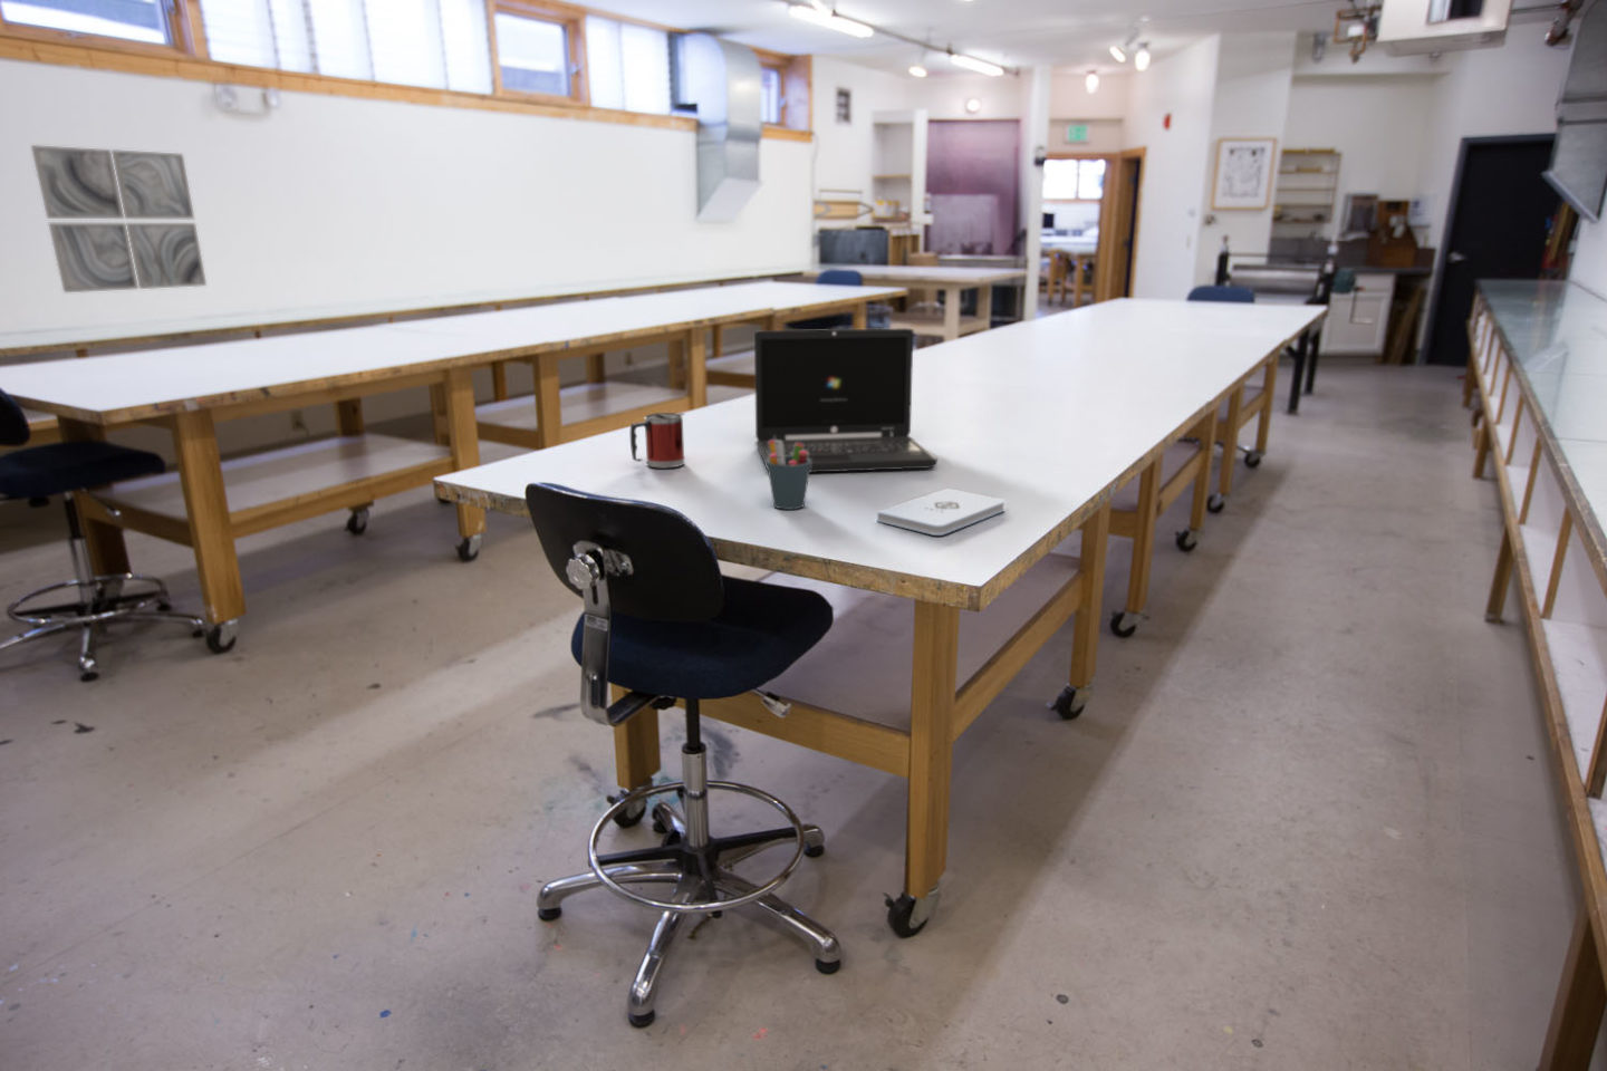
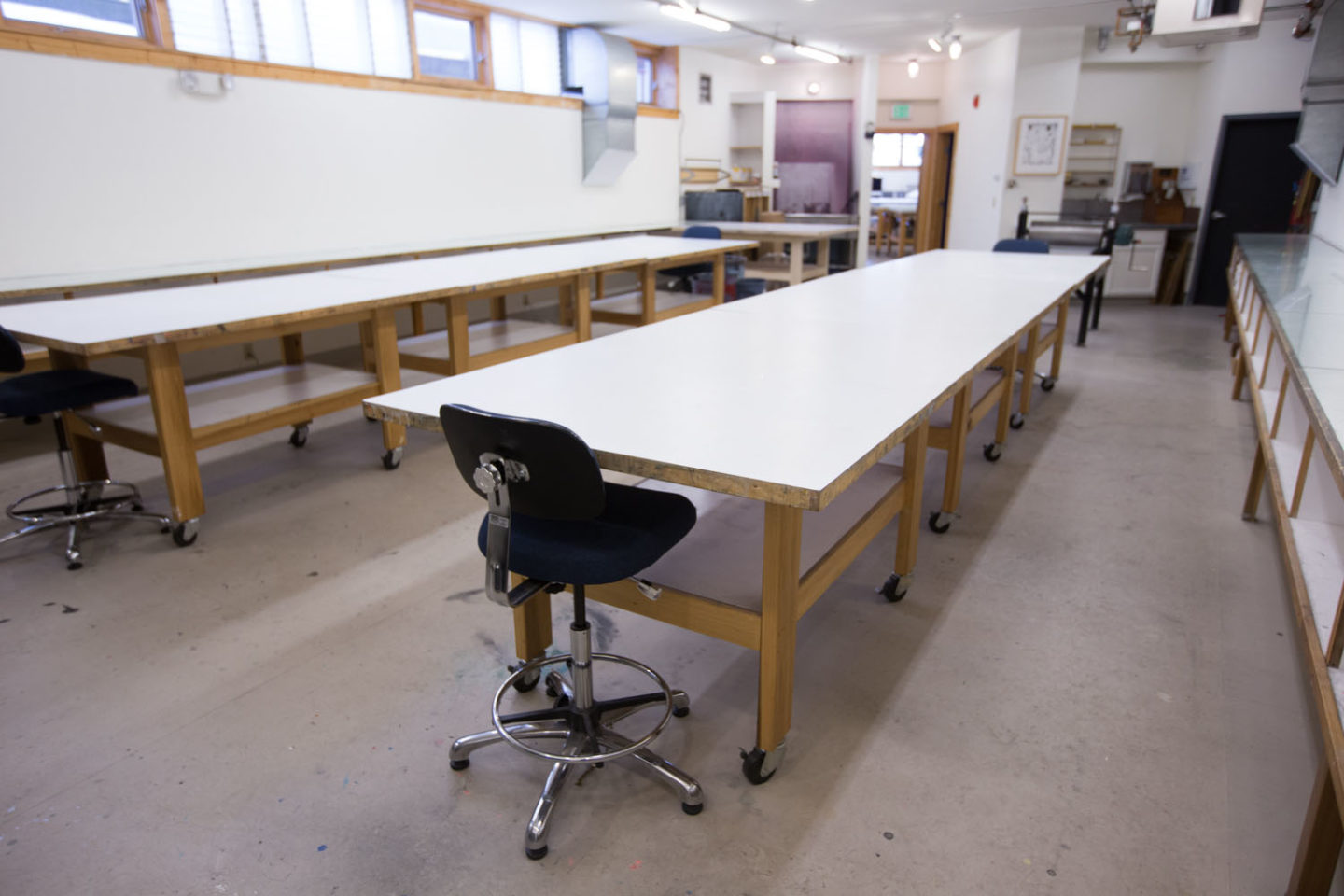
- wall art [30,143,208,293]
- mug [629,411,685,470]
- laptop [753,326,939,475]
- notepad [876,488,1007,537]
- pen holder [766,440,812,510]
